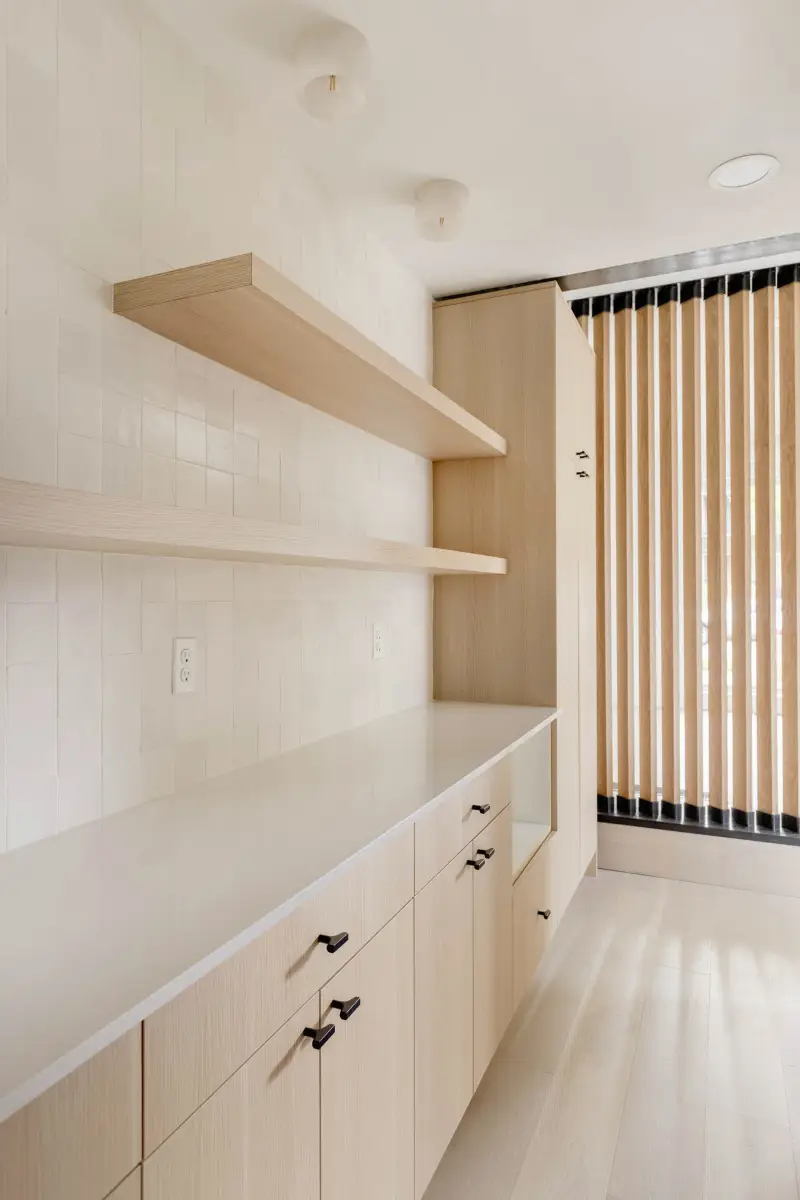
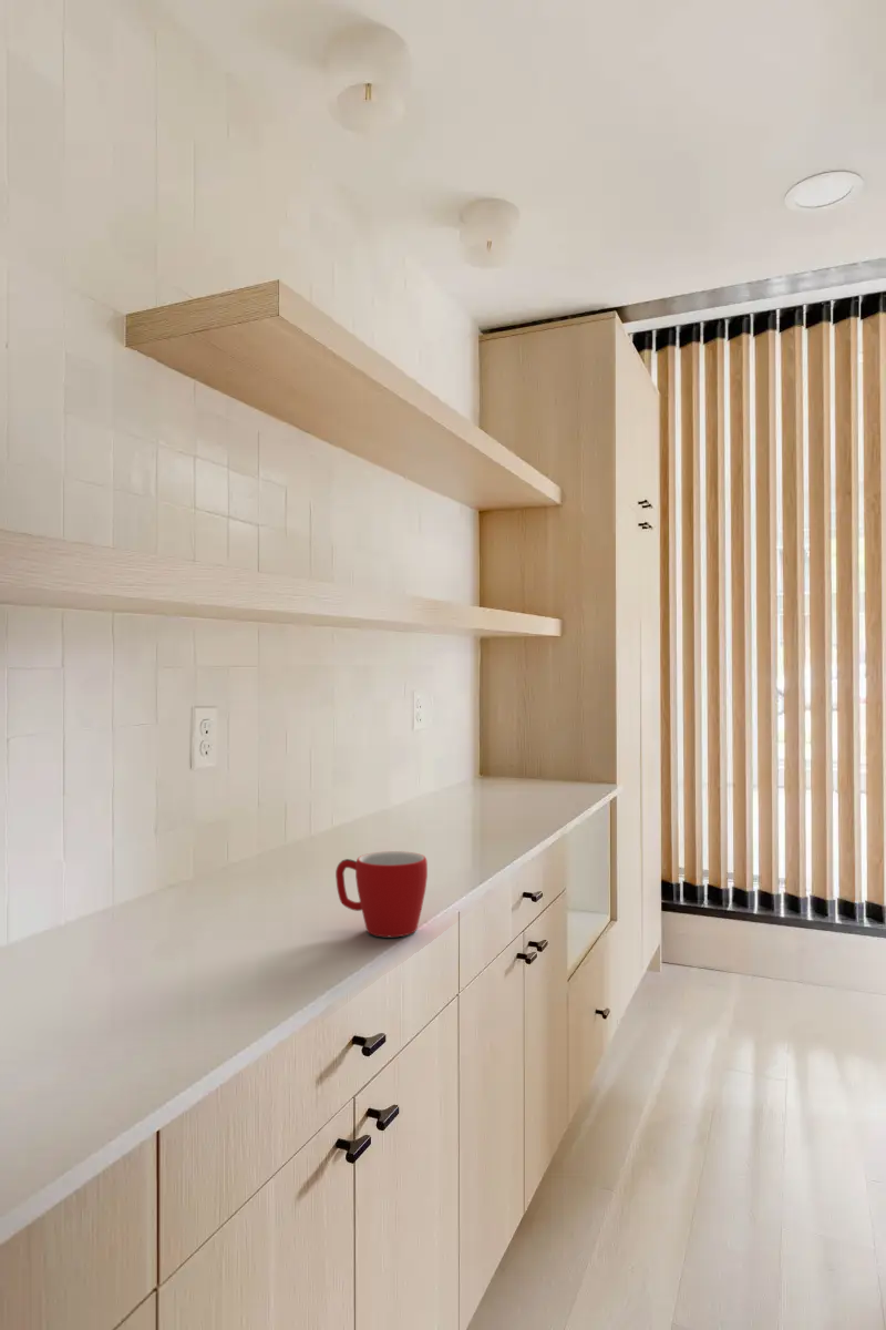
+ mug [334,850,429,938]
